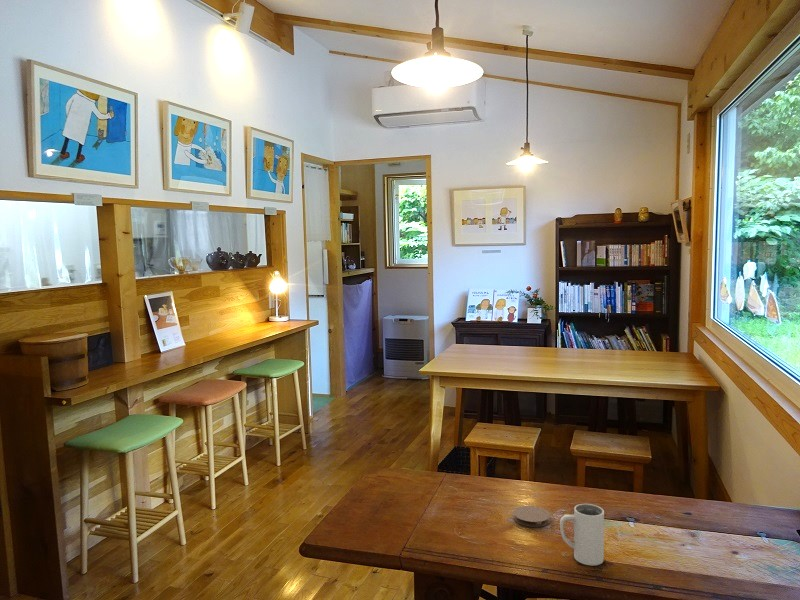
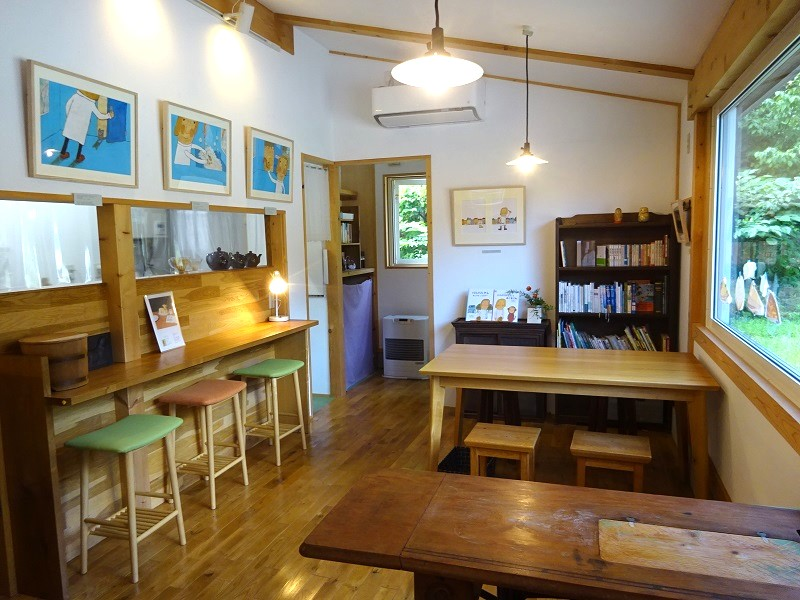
- mug [559,503,605,566]
- coaster [512,505,551,528]
